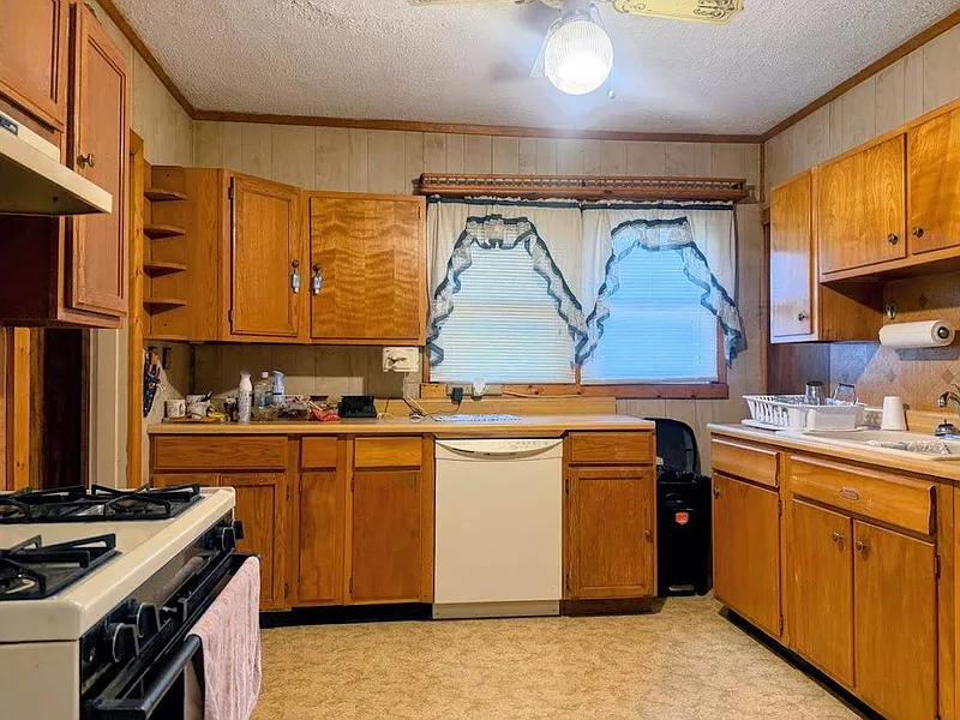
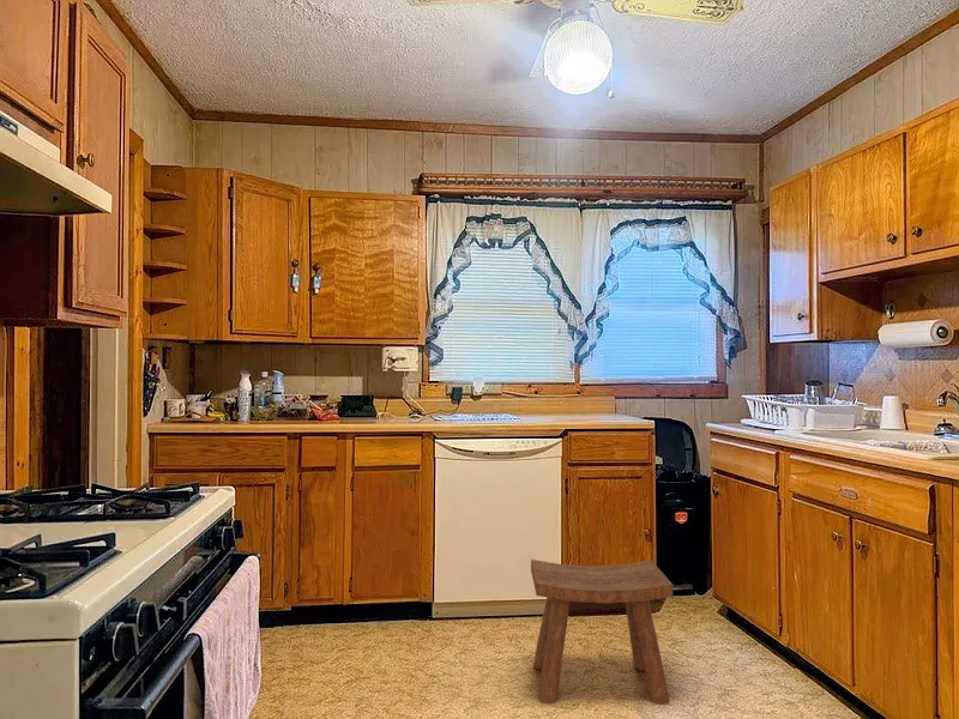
+ stool [530,558,674,706]
